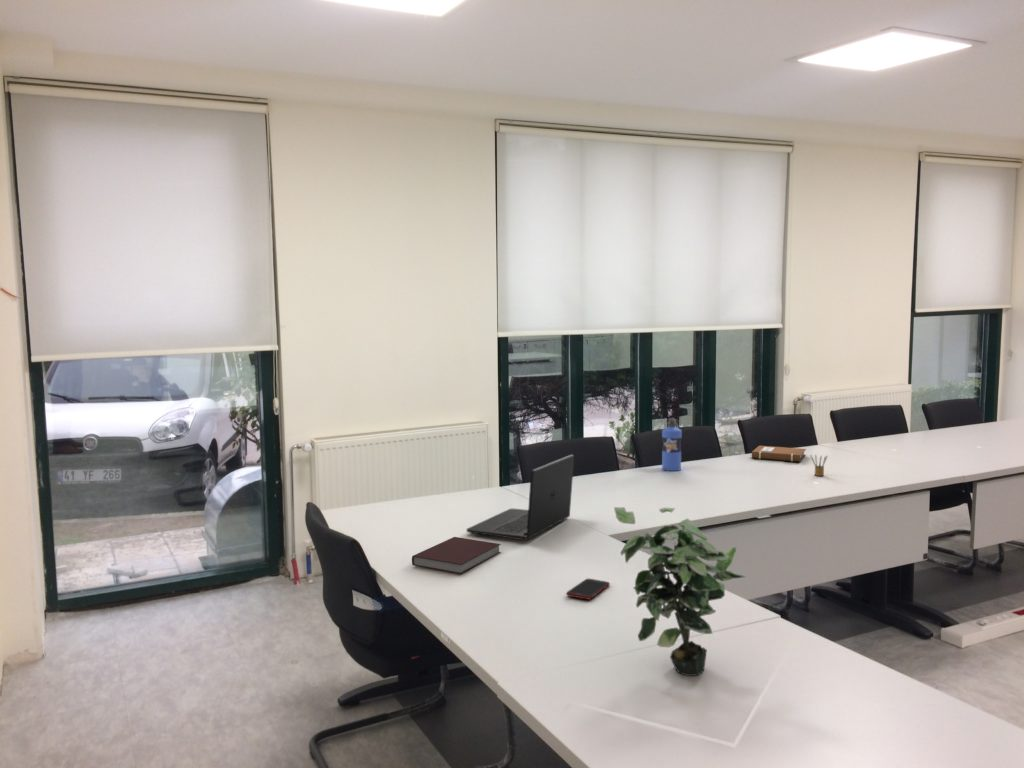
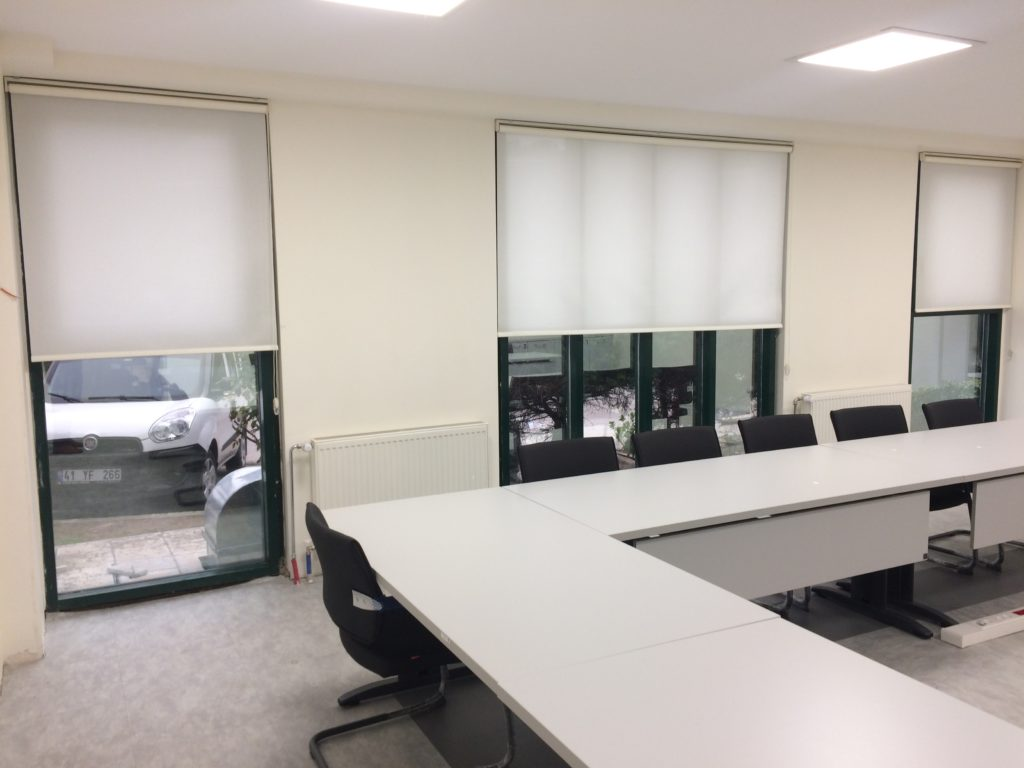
- laptop [466,453,575,541]
- notebook [751,445,807,463]
- notebook [411,536,502,575]
- pencil box [809,453,829,477]
- water bottle [661,417,683,472]
- potted plant [613,506,746,677]
- cell phone [566,578,611,601]
